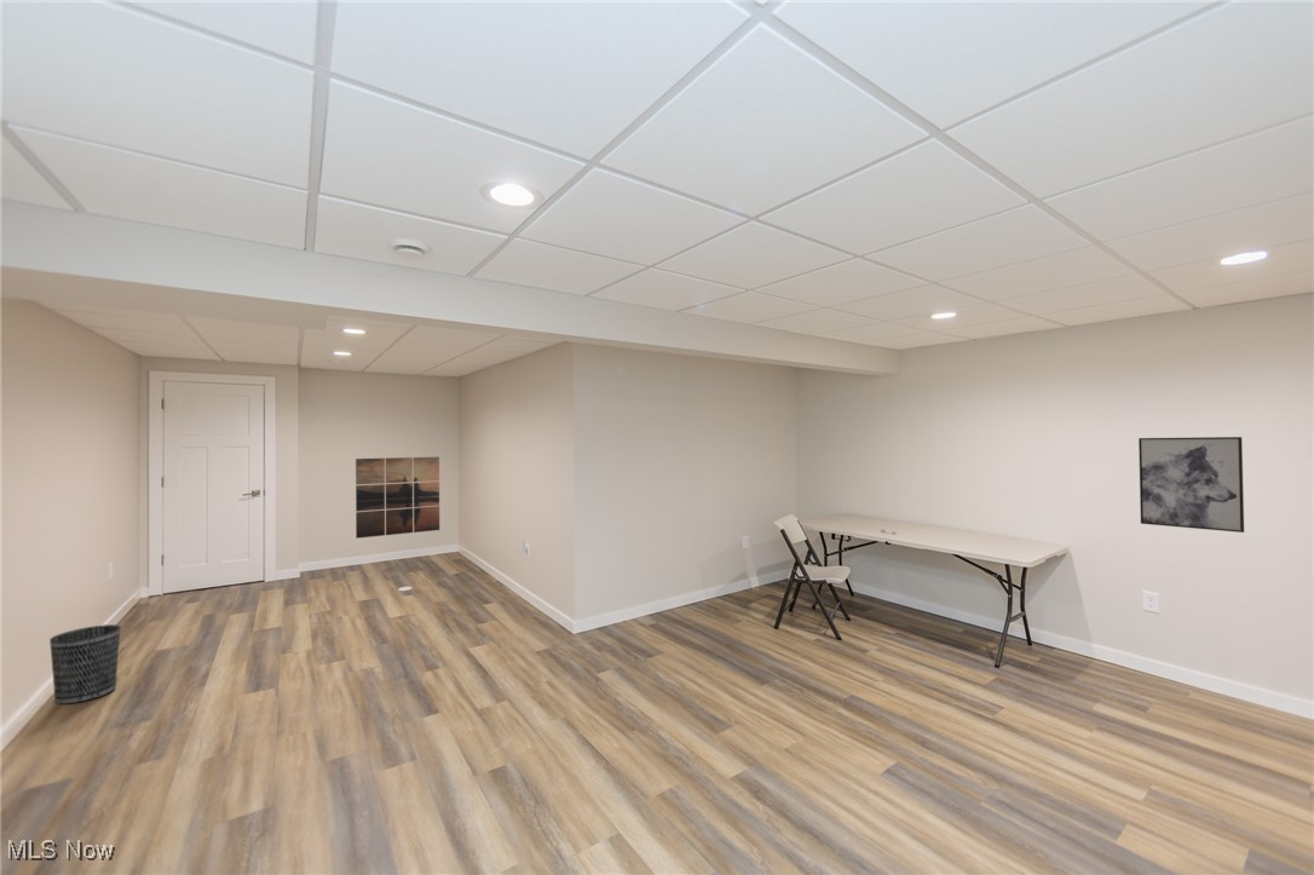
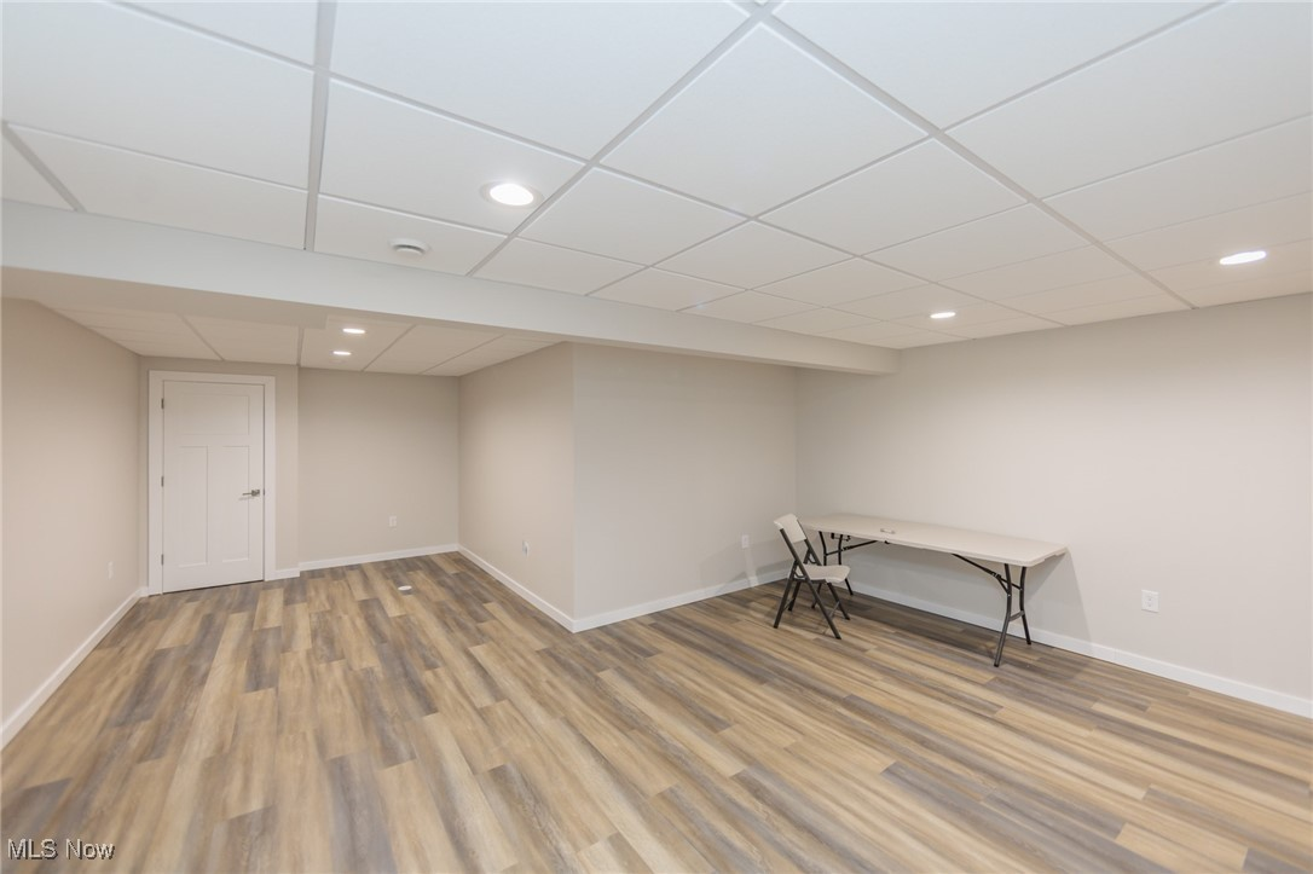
- wastebasket [48,623,122,706]
- wall art [1137,436,1245,534]
- wall art [355,456,440,540]
